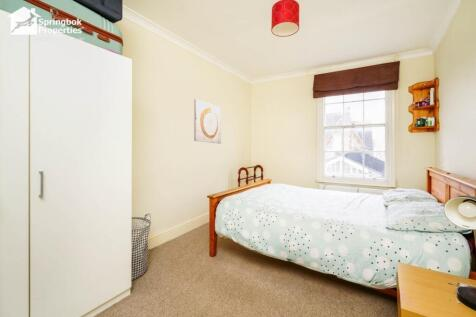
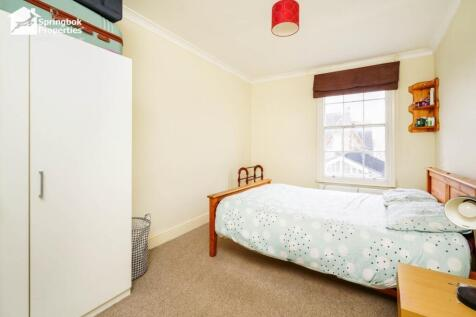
- wall art [193,98,222,145]
